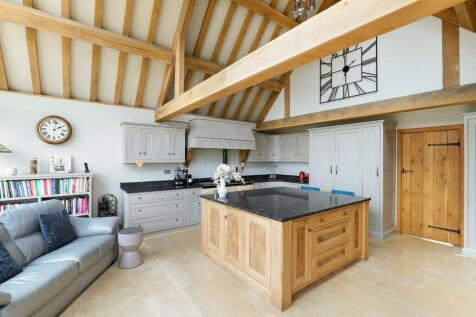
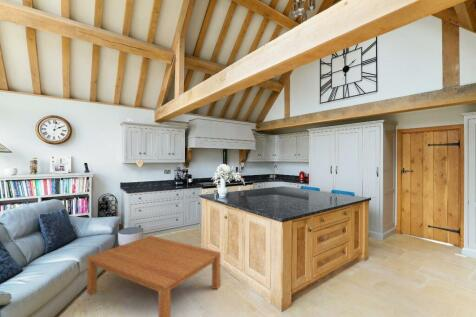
+ coffee table [86,235,222,317]
